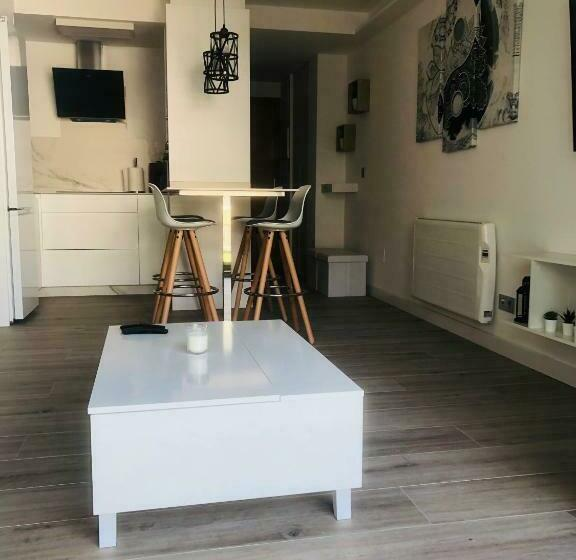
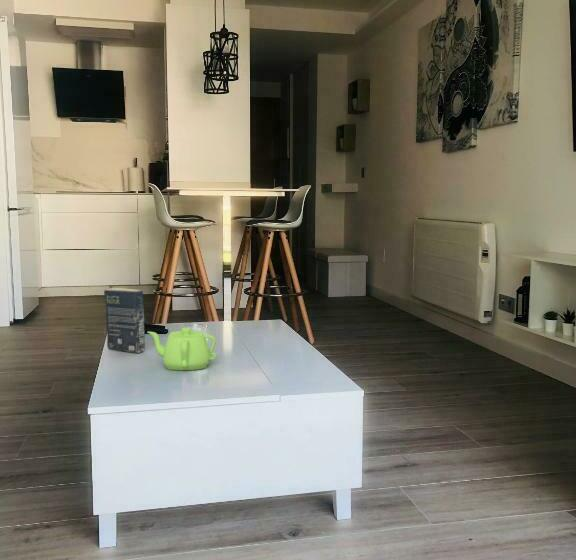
+ book [103,287,146,354]
+ teapot [147,327,217,371]
